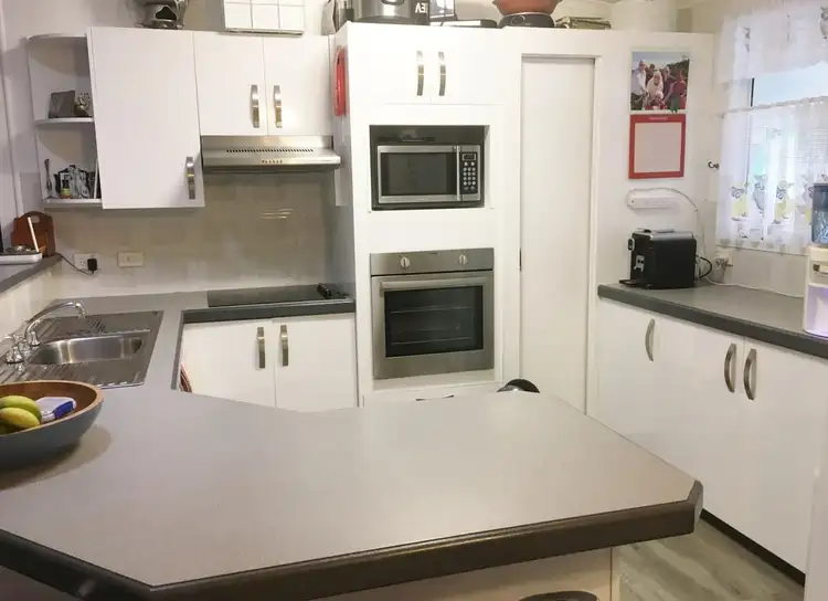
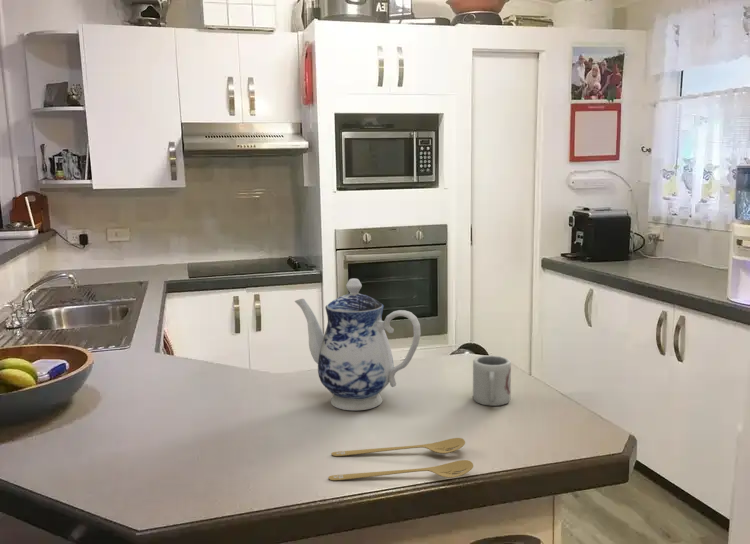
+ teapot [294,278,422,412]
+ spoon [327,437,474,482]
+ cup [472,354,512,407]
